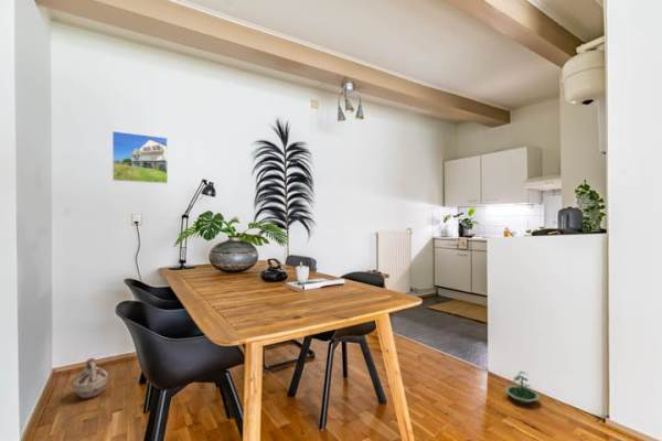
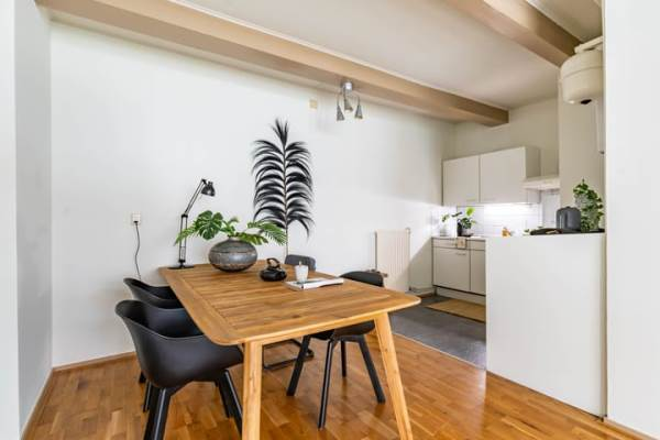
- ceramic jug [72,357,109,400]
- terrarium [504,370,541,406]
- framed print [111,130,169,185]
